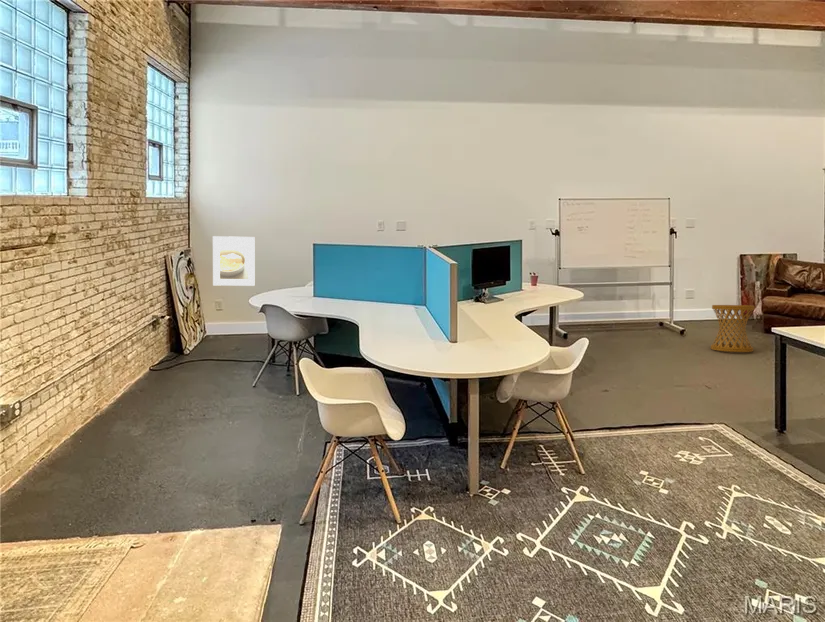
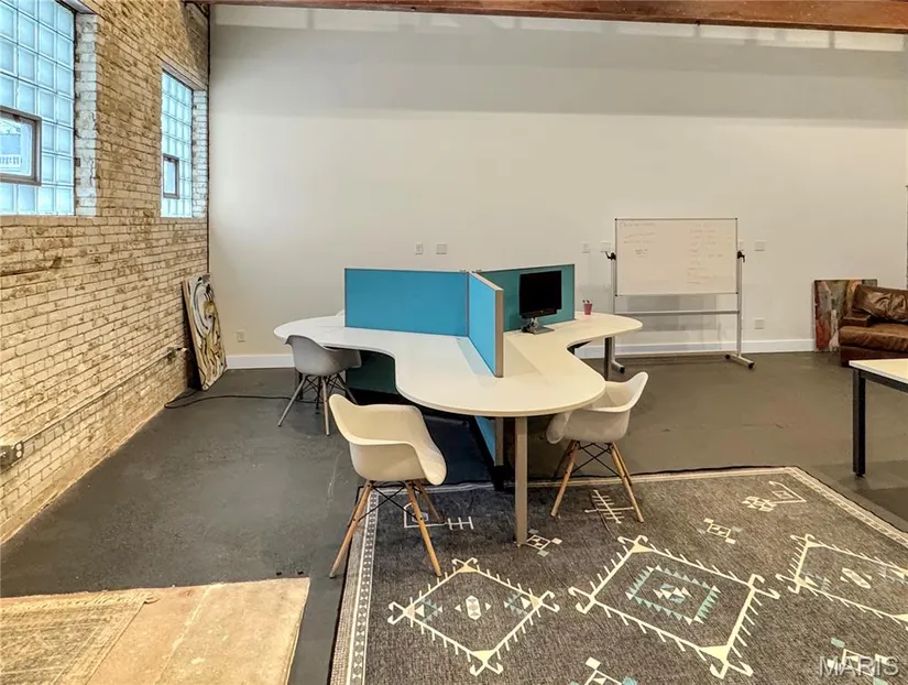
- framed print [212,235,256,287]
- side table [710,304,756,353]
